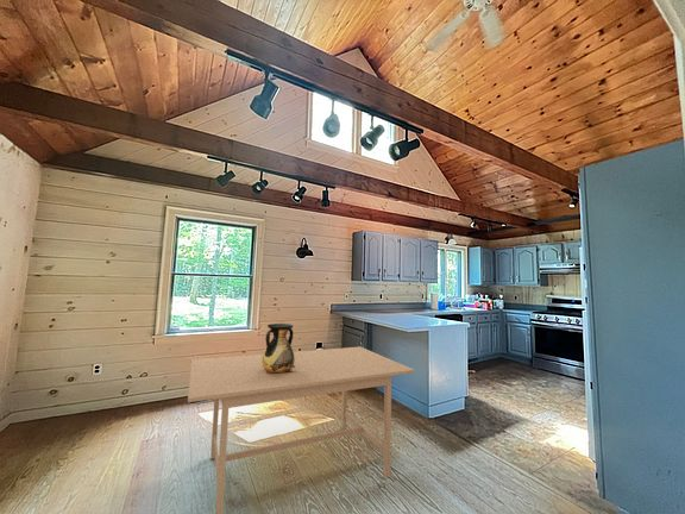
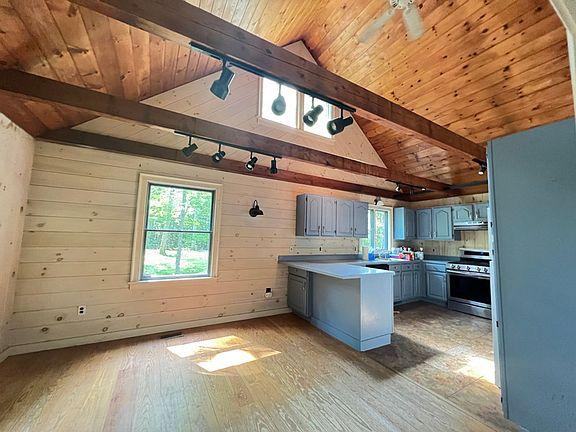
- vase [262,322,297,375]
- dining table [187,345,416,514]
